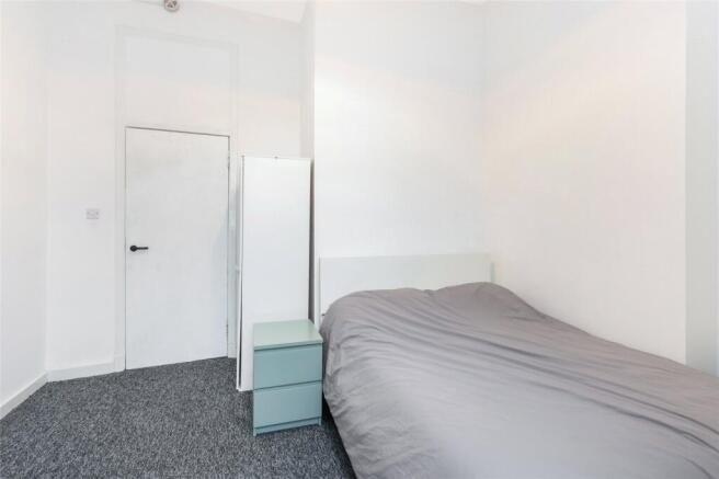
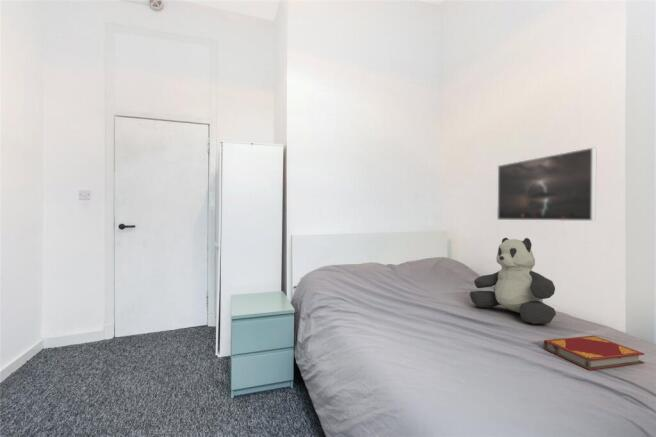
+ teddy bear [469,237,557,325]
+ hardback book [543,335,646,371]
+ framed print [496,146,597,222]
